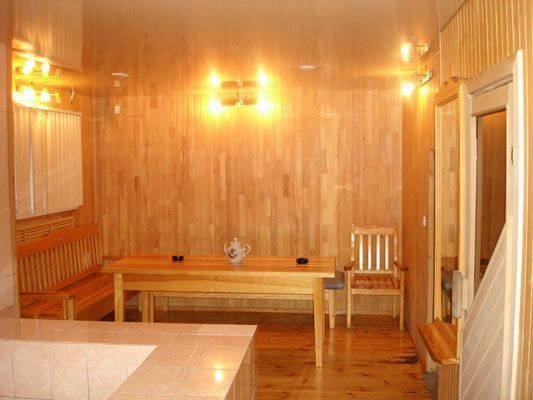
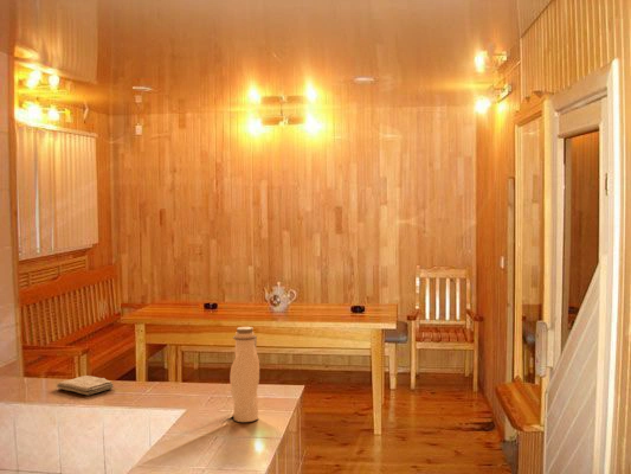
+ washcloth [56,374,115,396]
+ water bottle [228,326,260,423]
